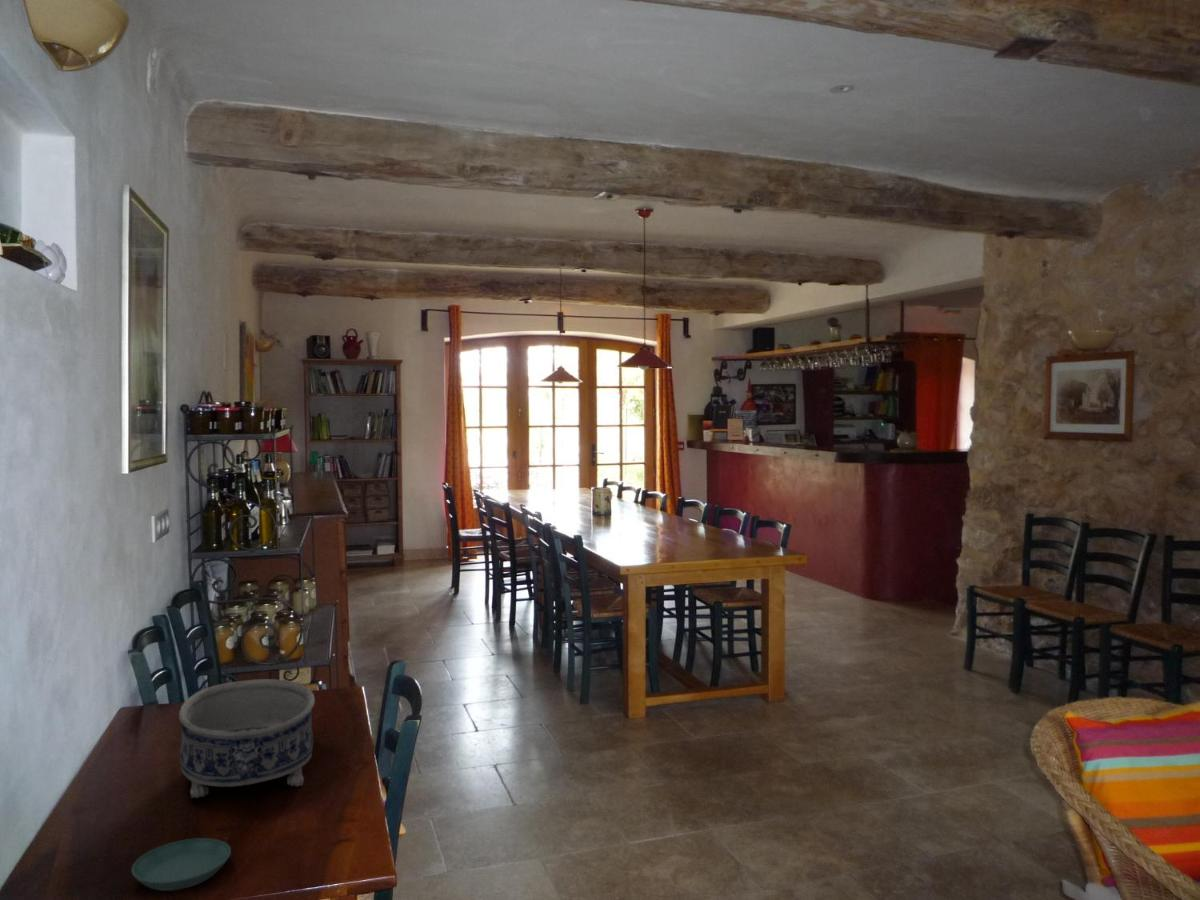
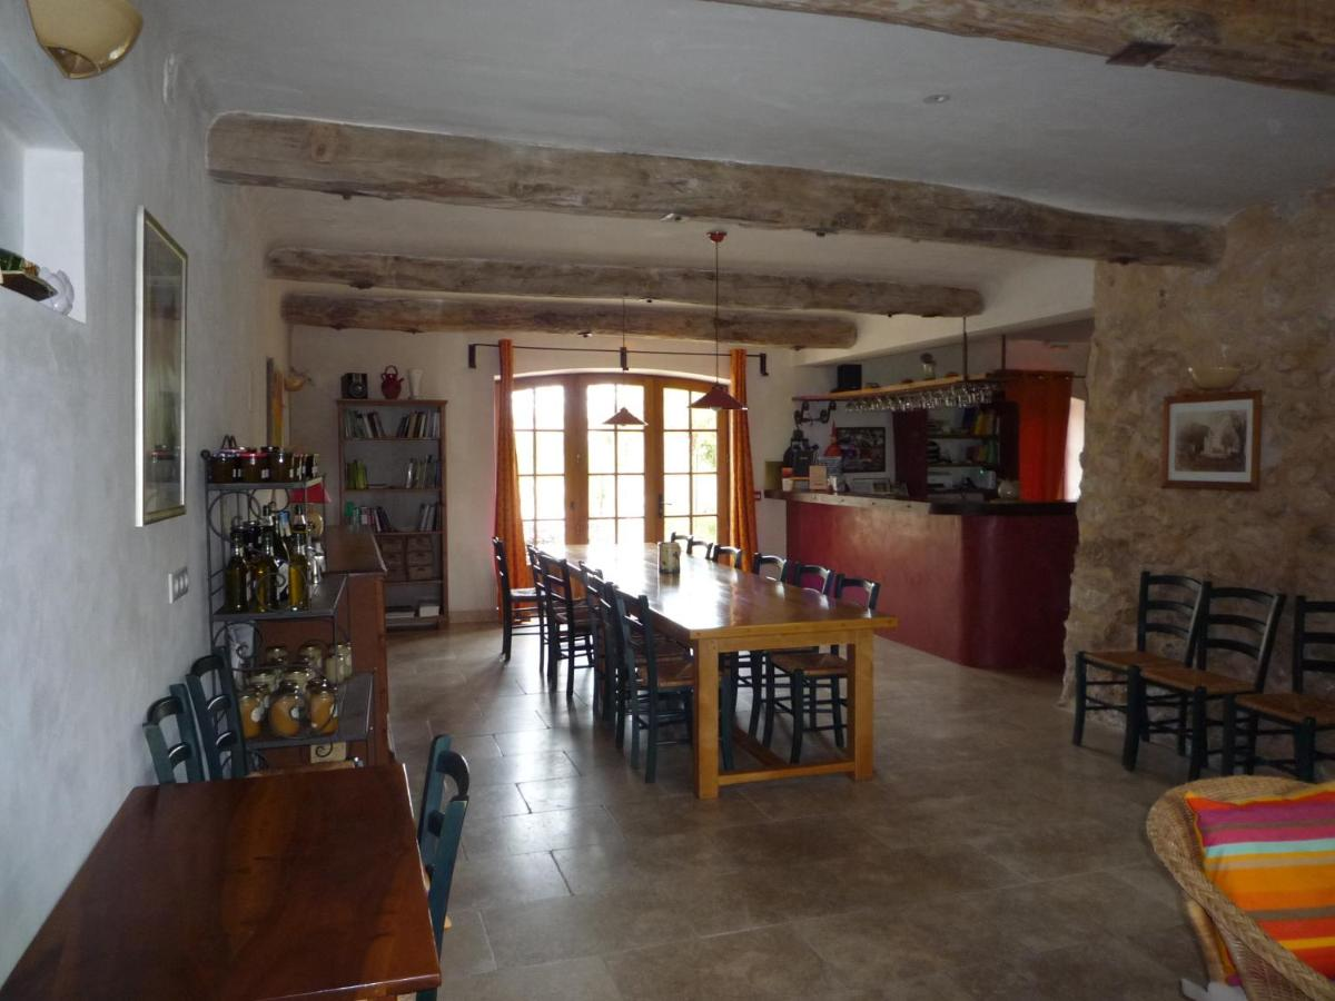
- saucer [131,837,232,892]
- decorative bowl [178,678,316,799]
